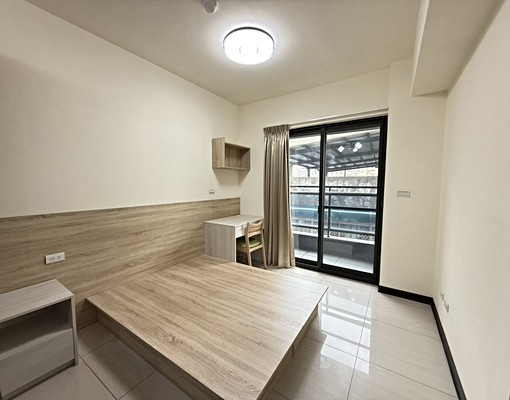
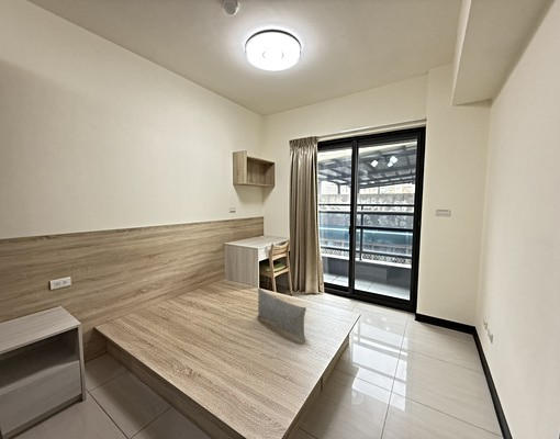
+ pillow [257,288,307,344]
